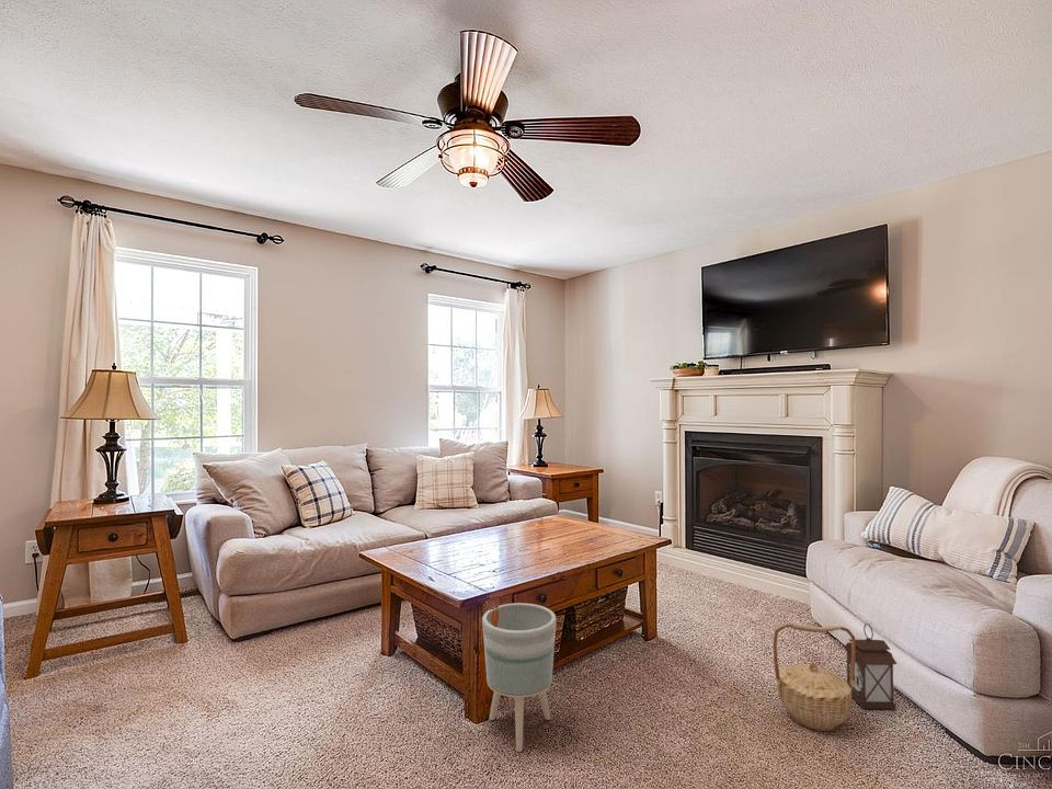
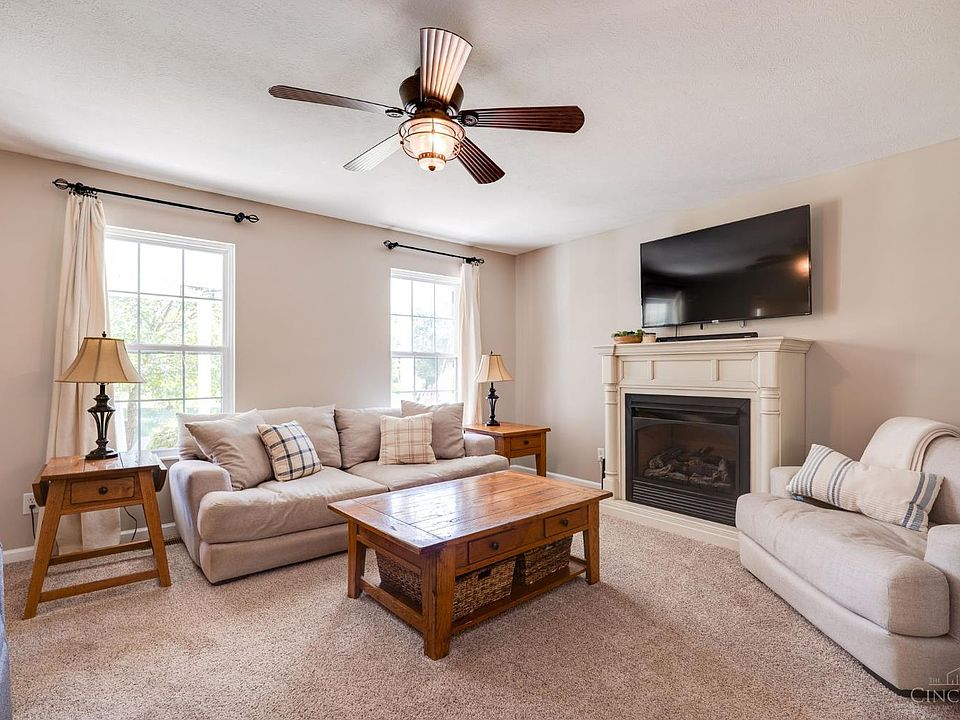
- planter [481,602,557,753]
- basket [773,622,856,732]
- lantern [843,622,897,711]
